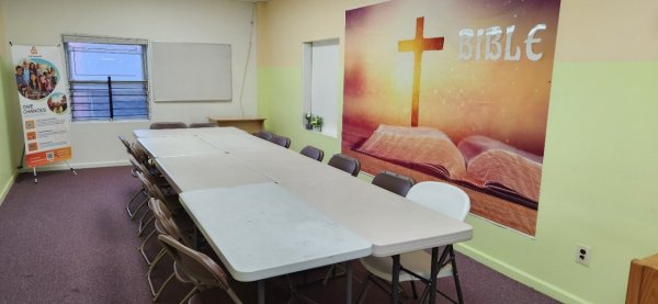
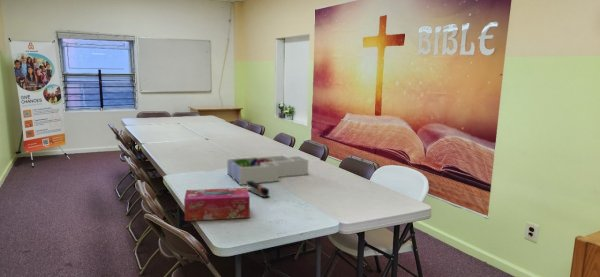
+ stapler [246,181,270,199]
+ desk organizer [226,154,309,186]
+ tissue box [183,187,251,222]
